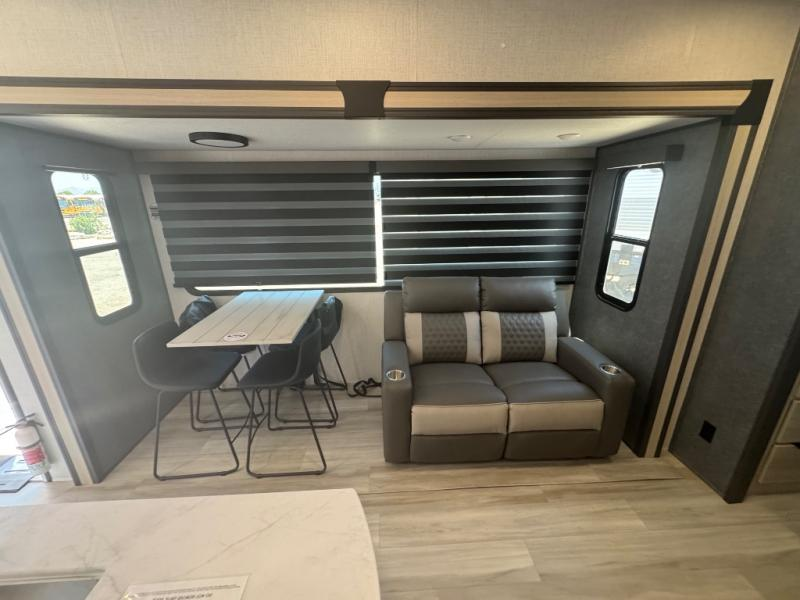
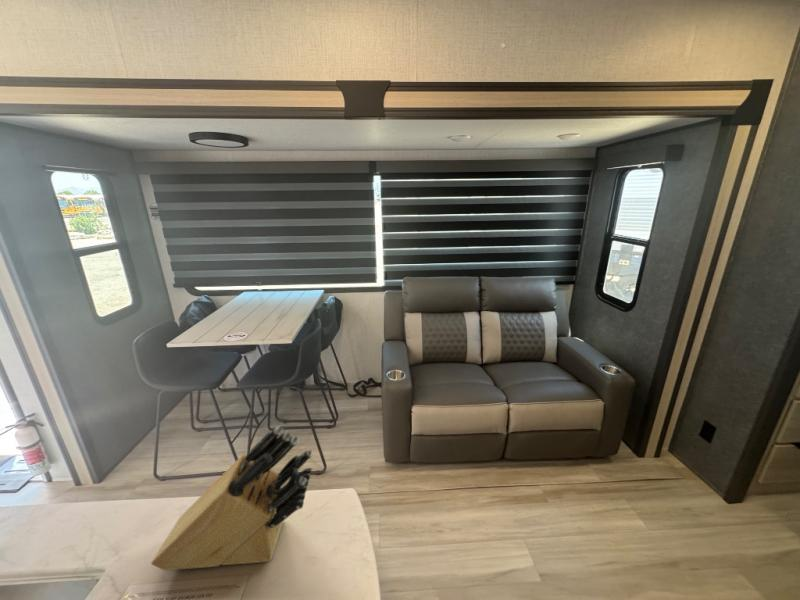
+ knife block [151,425,314,571]
